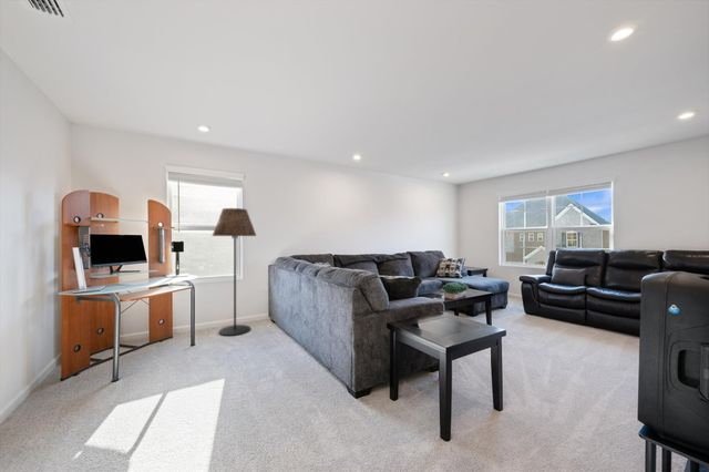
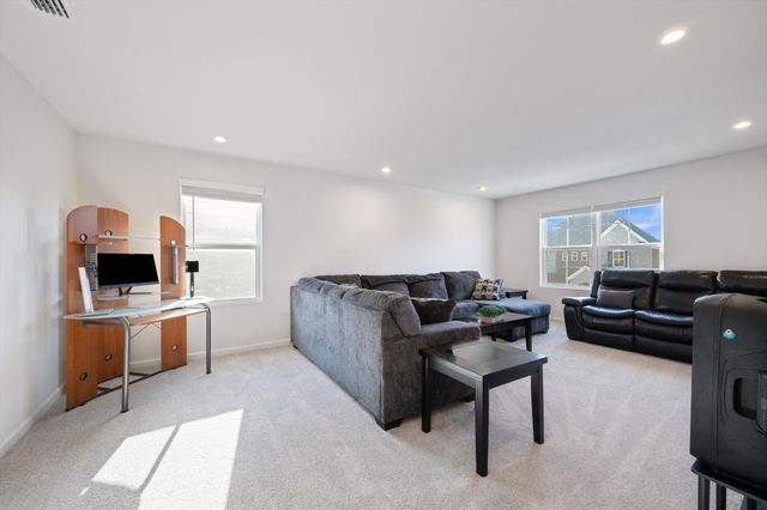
- floor lamp [212,207,257,337]
